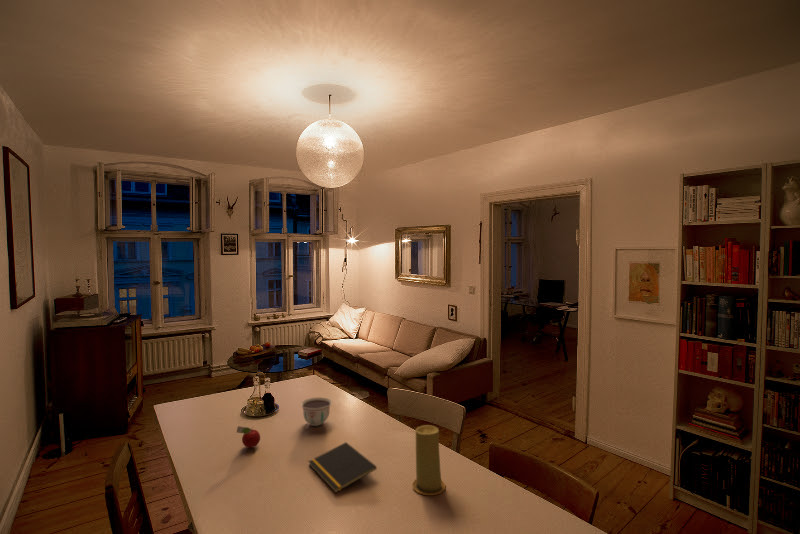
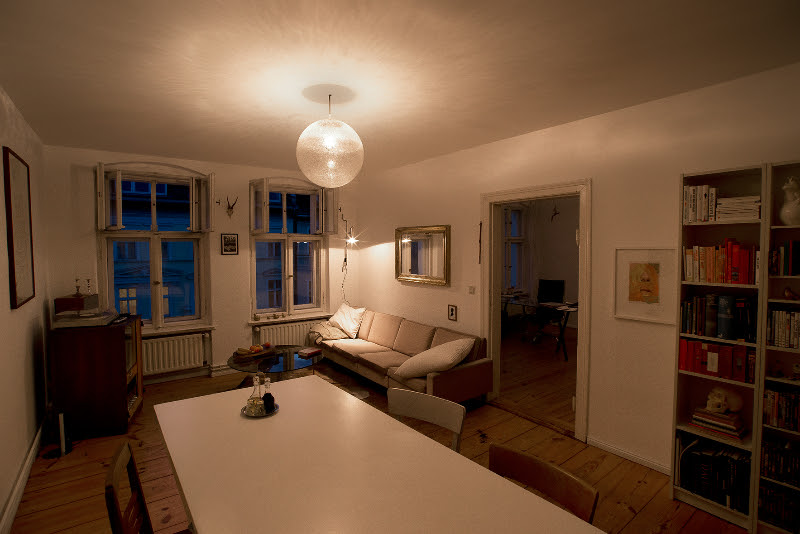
- bowl [300,396,333,427]
- candle [411,424,446,496]
- notepad [307,441,378,494]
- fruit [236,425,261,449]
